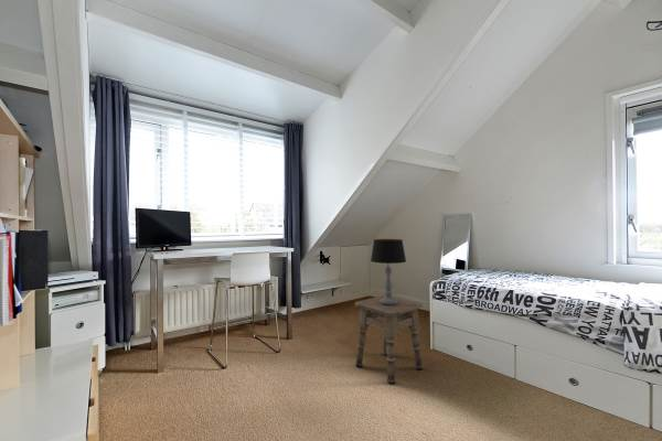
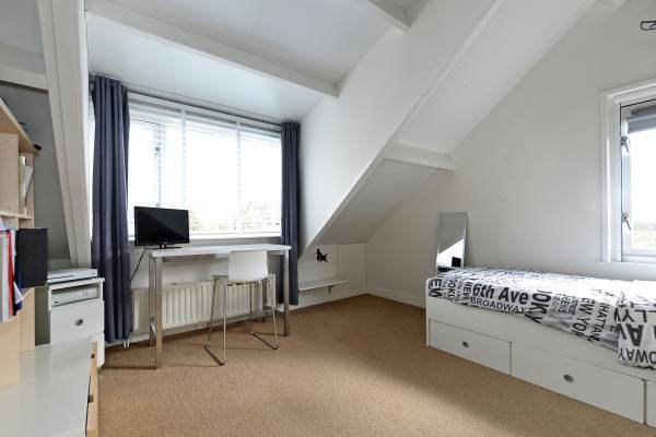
- side table [354,294,424,386]
- table lamp [370,238,407,305]
